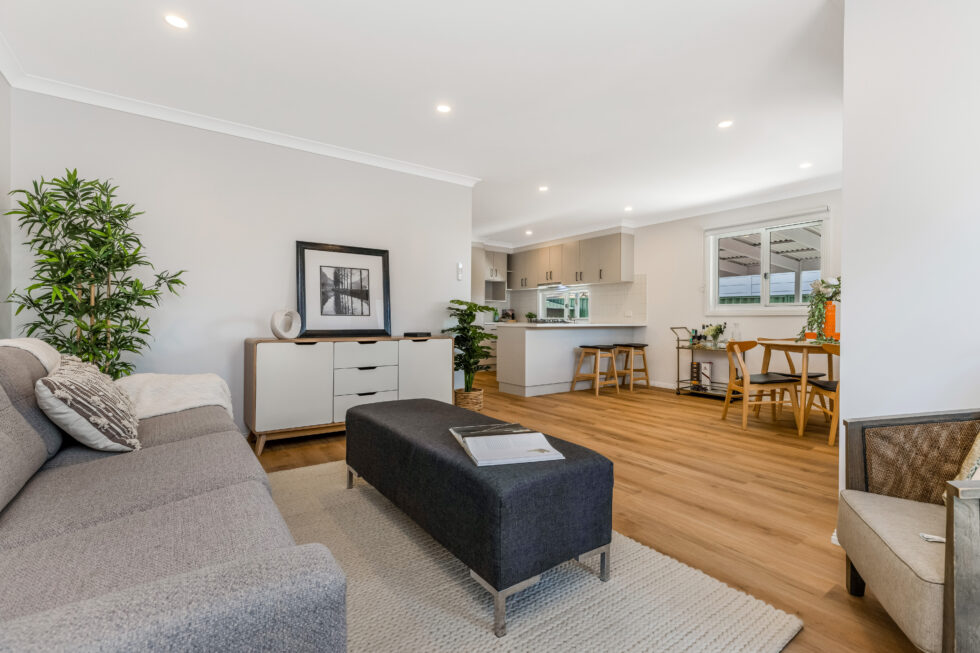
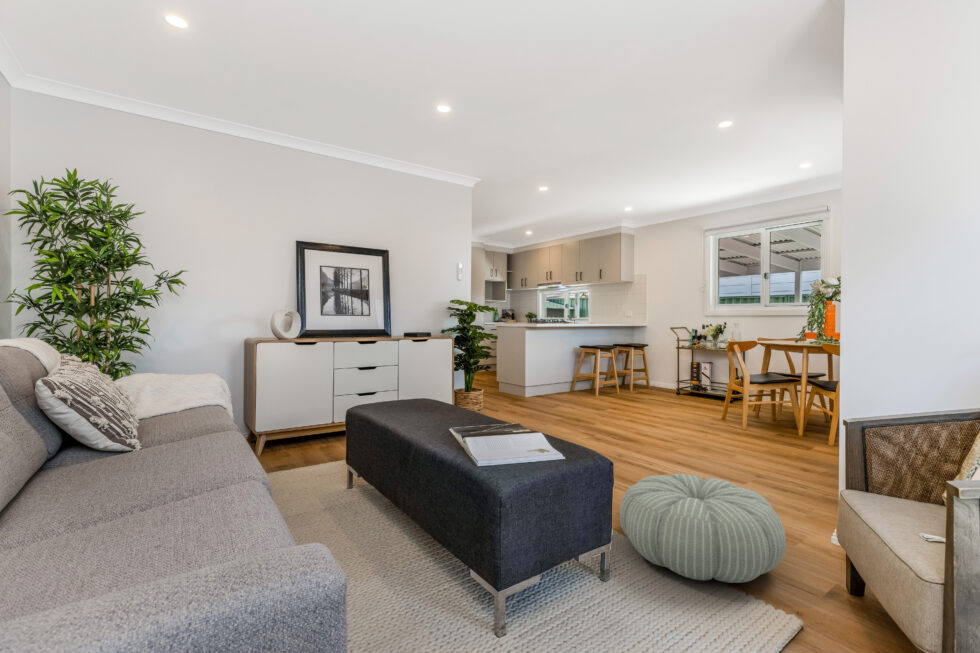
+ pouf [618,473,787,584]
